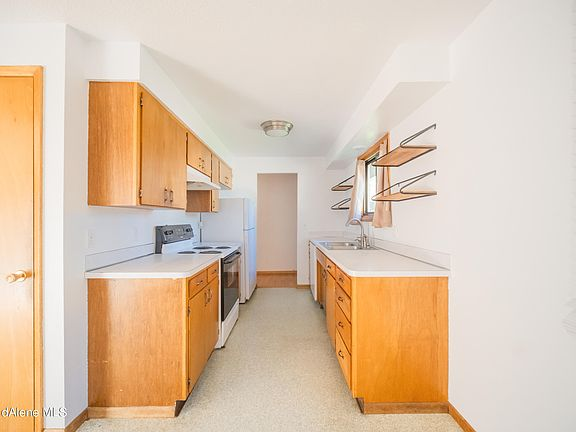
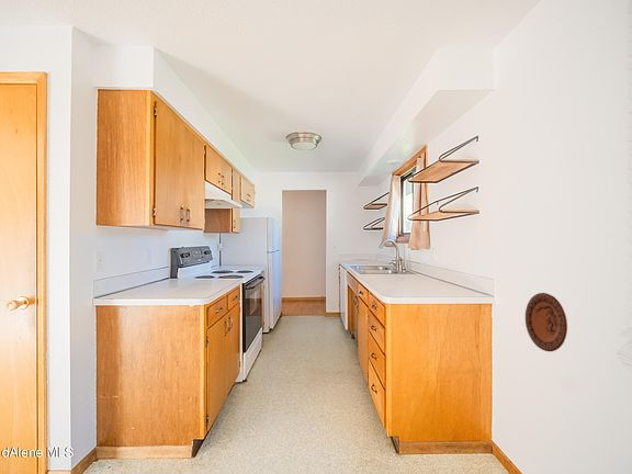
+ decorative plate [524,292,568,352]
